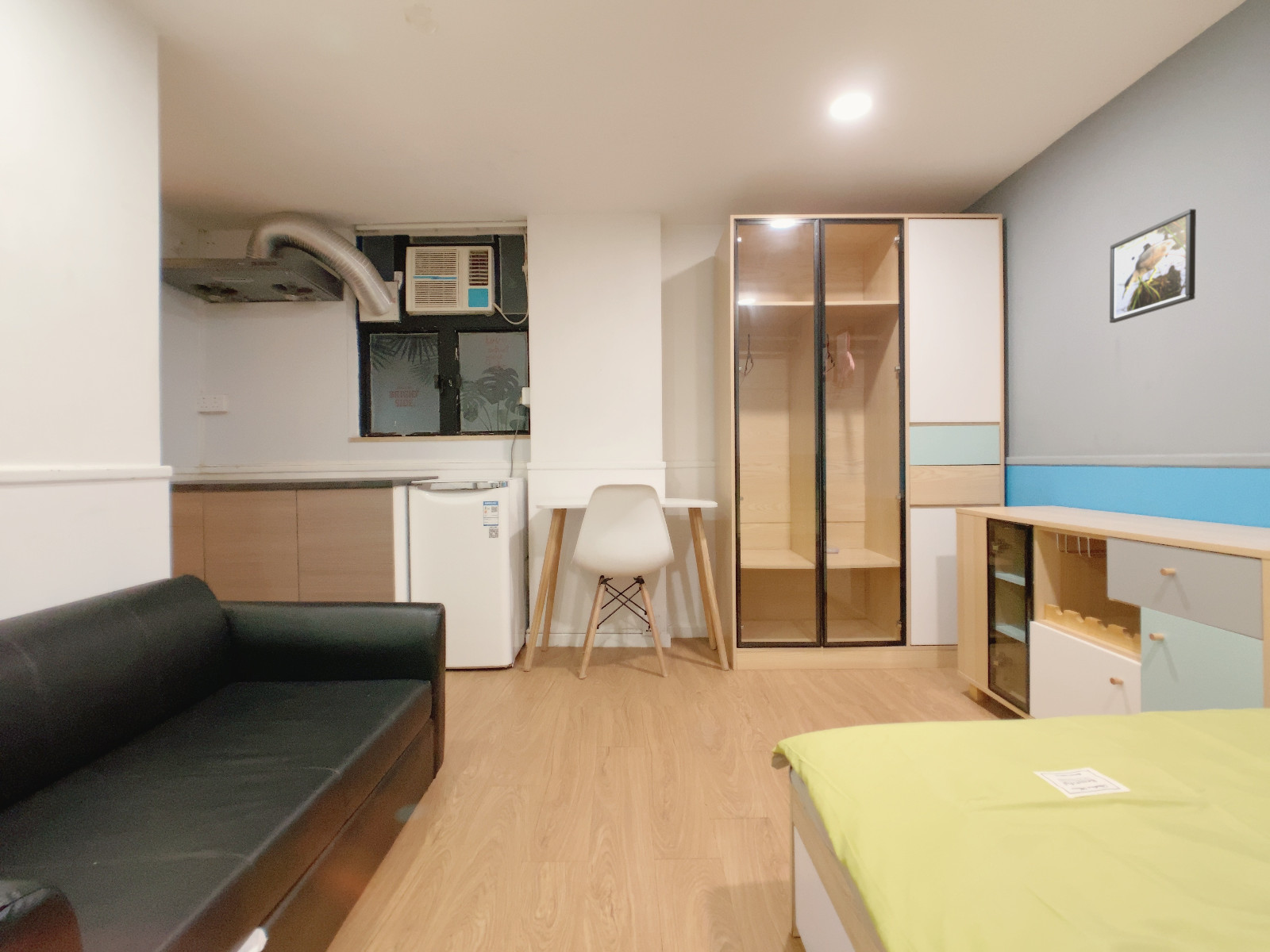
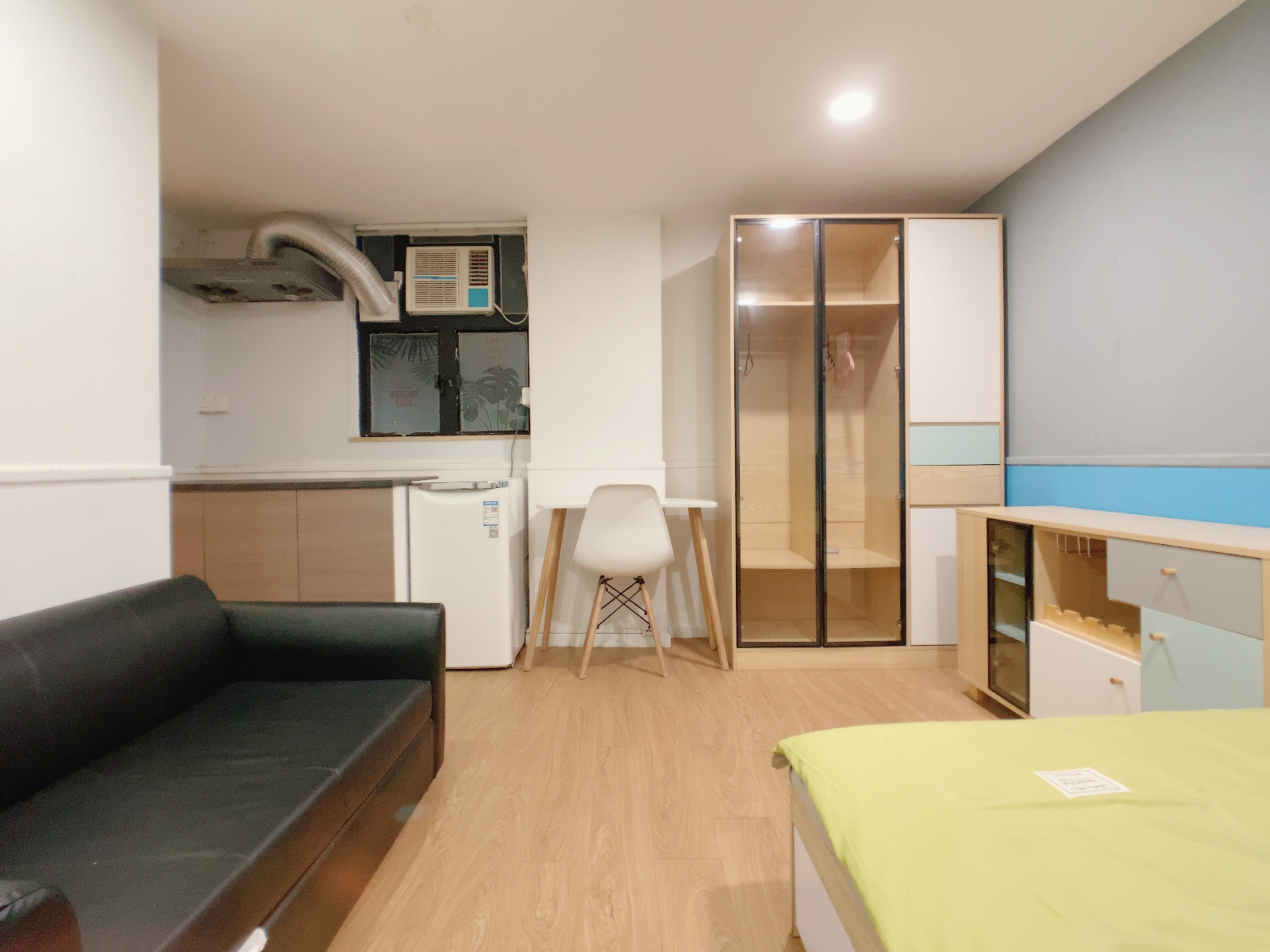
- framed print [1109,209,1197,324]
